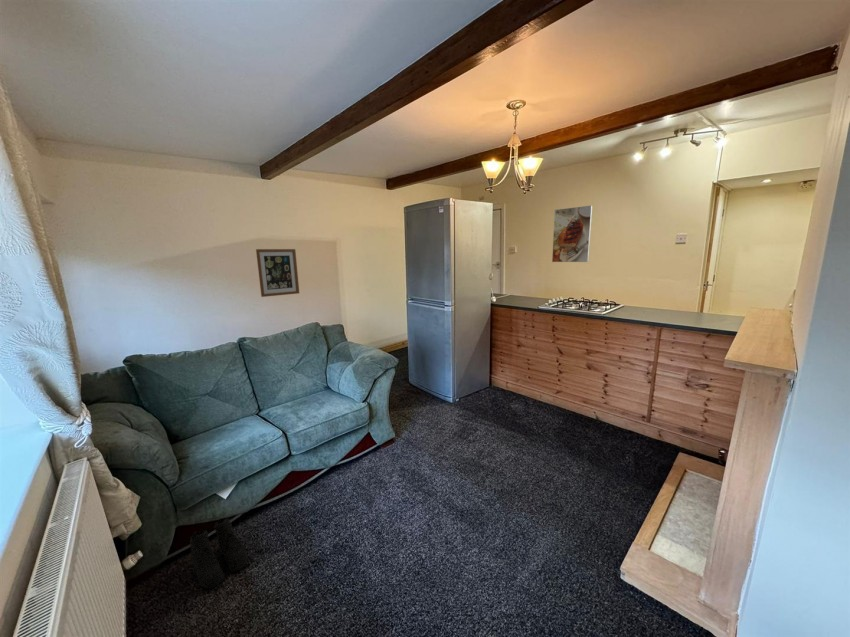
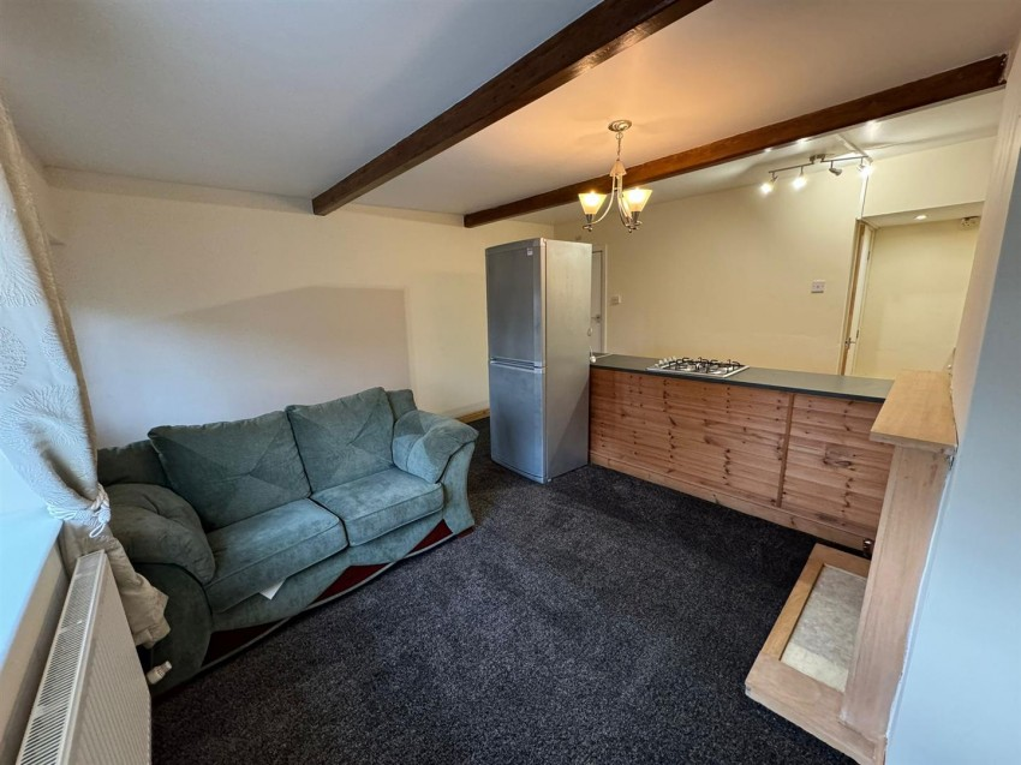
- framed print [551,205,593,263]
- wall art [255,248,300,298]
- boots [189,517,249,589]
